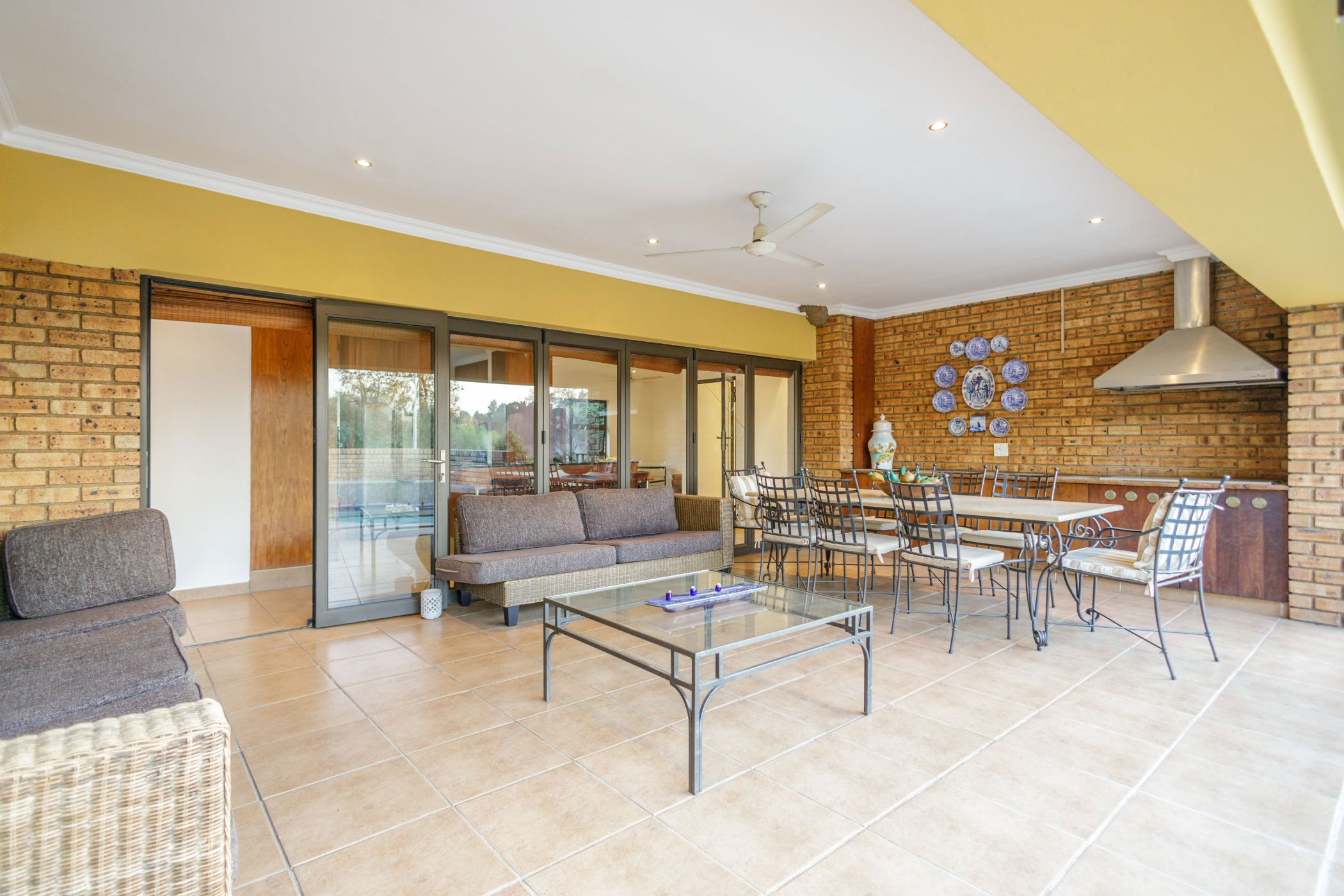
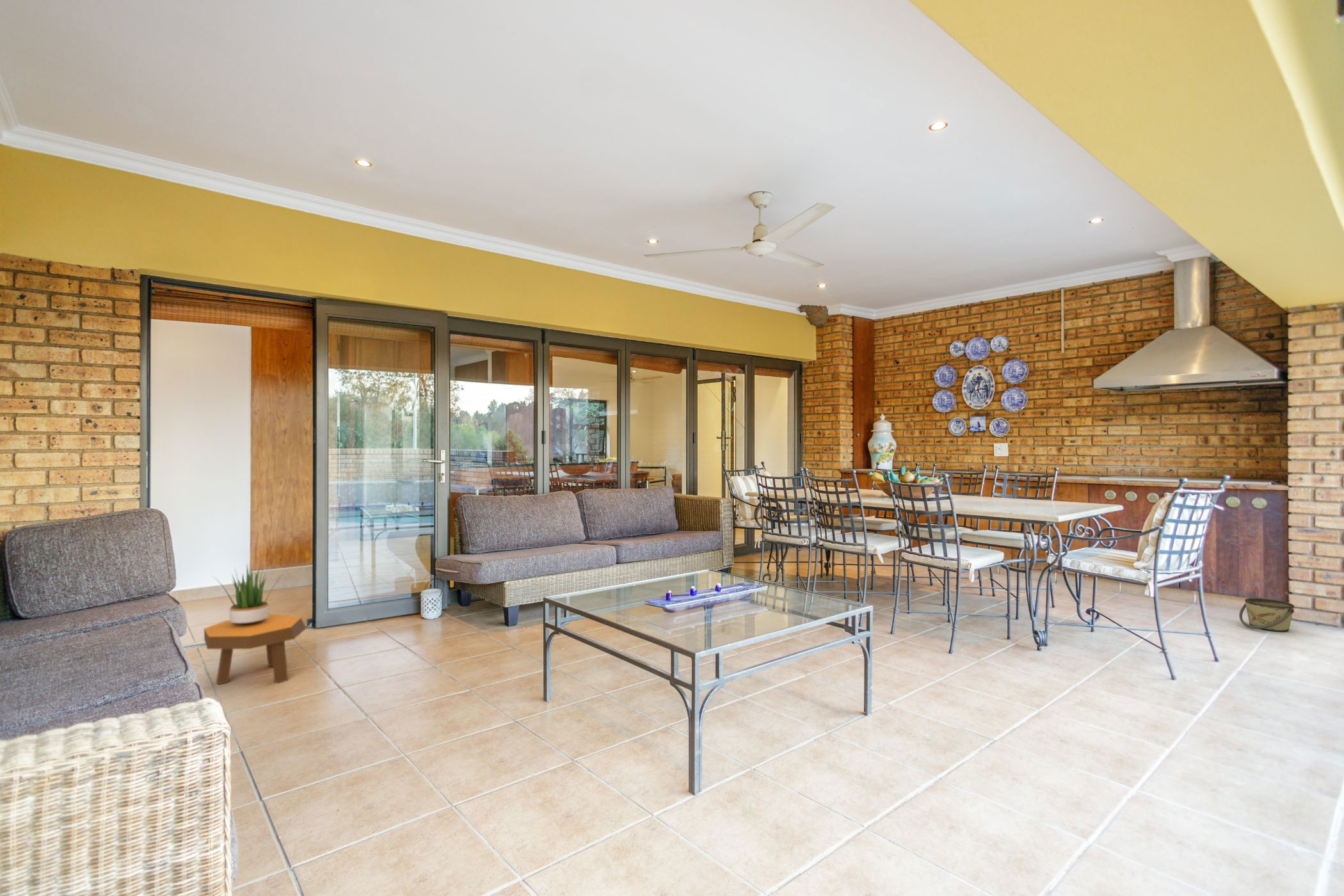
+ footstool [204,613,307,685]
+ bucket [1238,598,1295,632]
+ potted plant [212,563,283,625]
